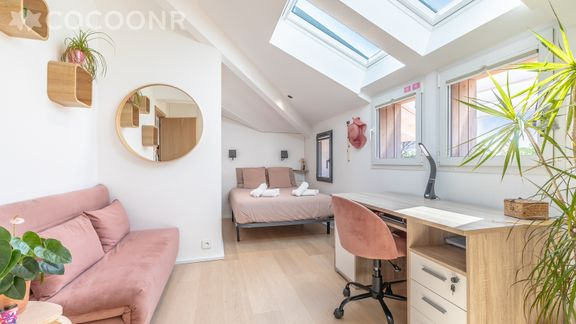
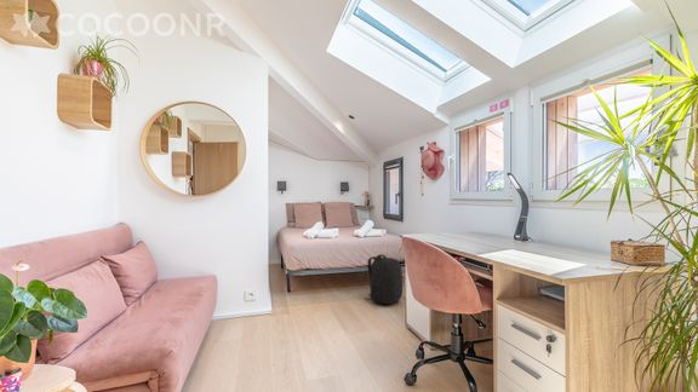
+ backpack [364,253,404,305]
